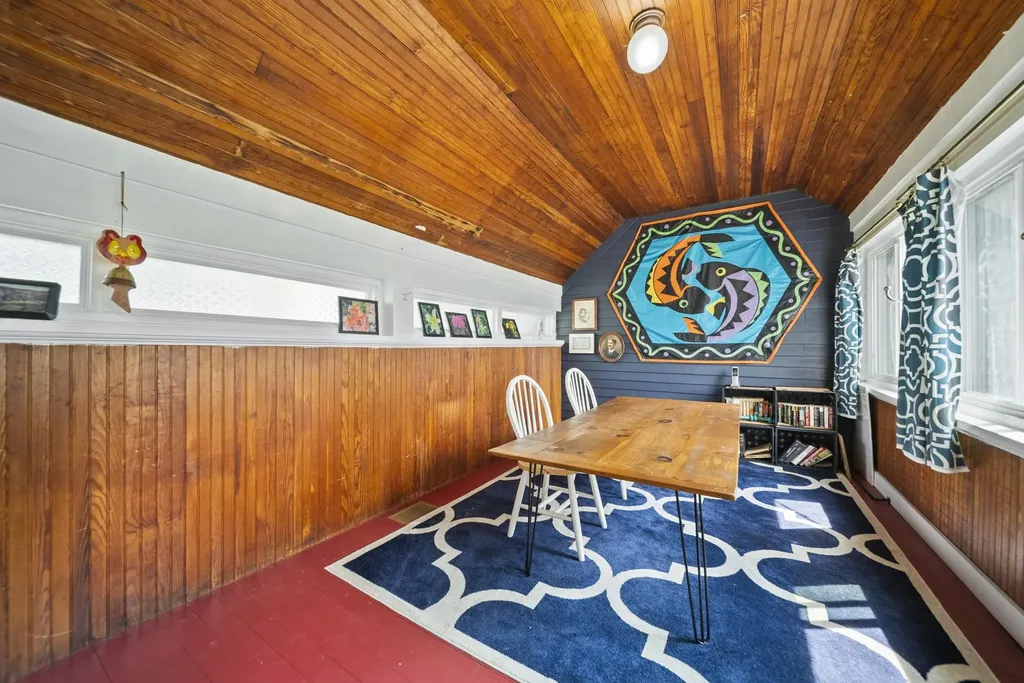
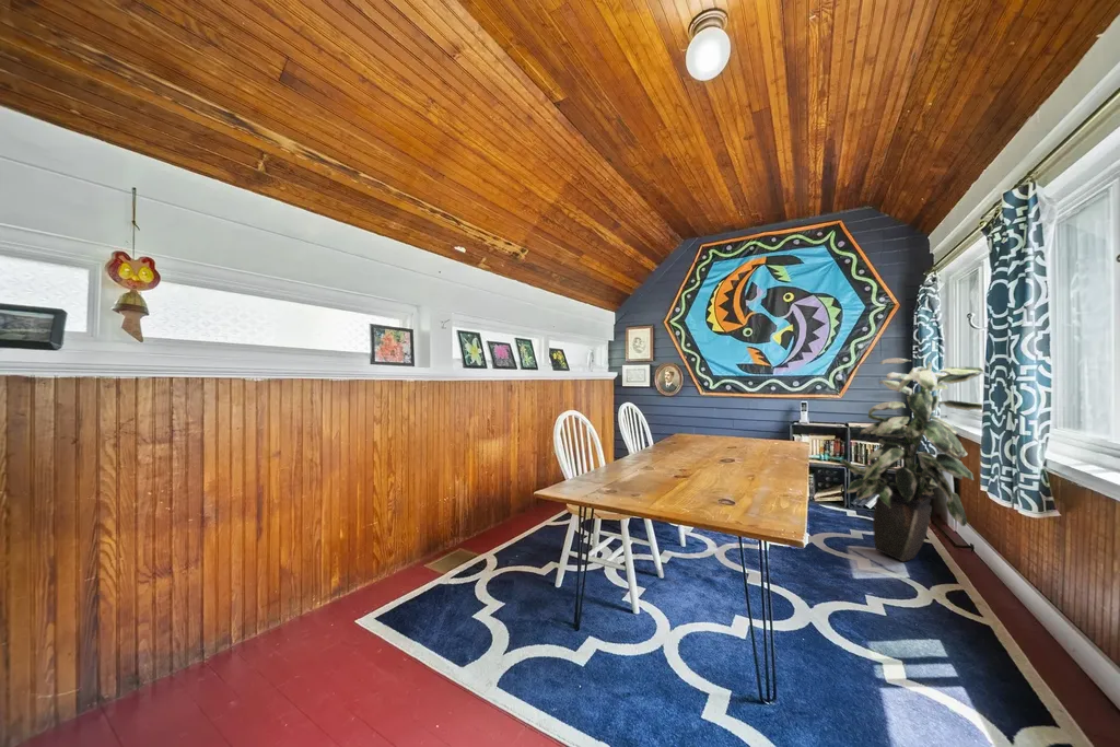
+ indoor plant [839,357,984,563]
